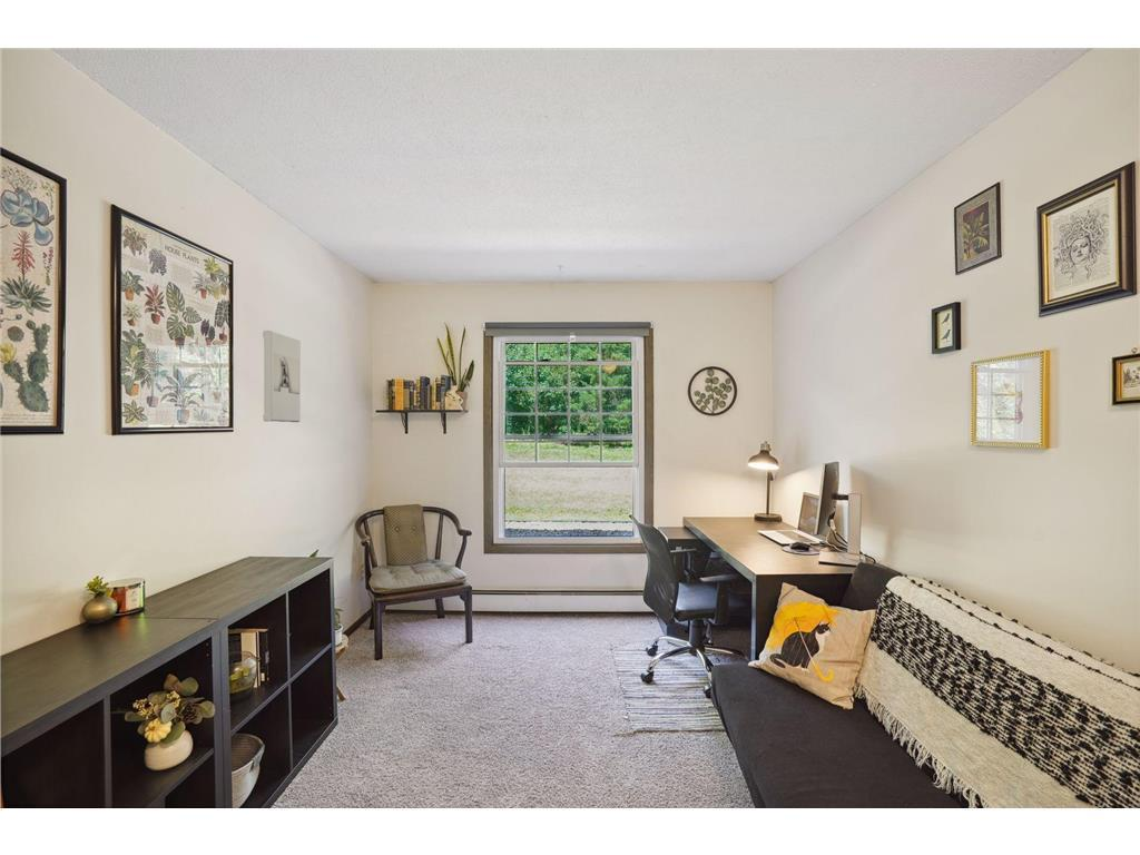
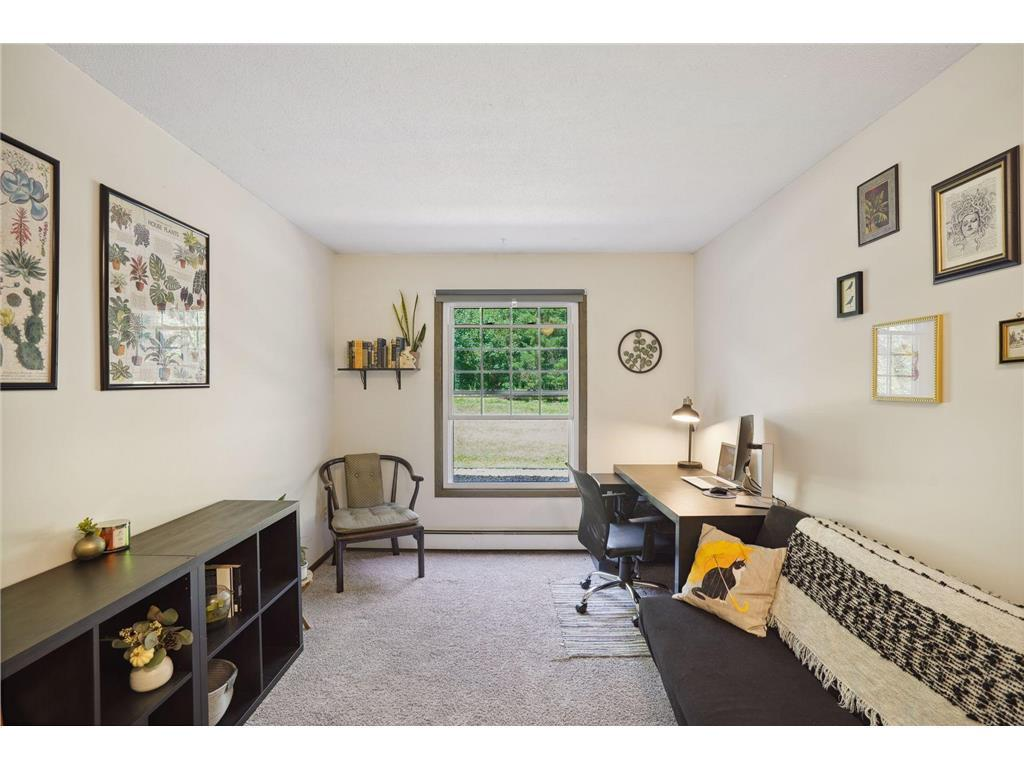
- wall sculpture [262,330,302,423]
